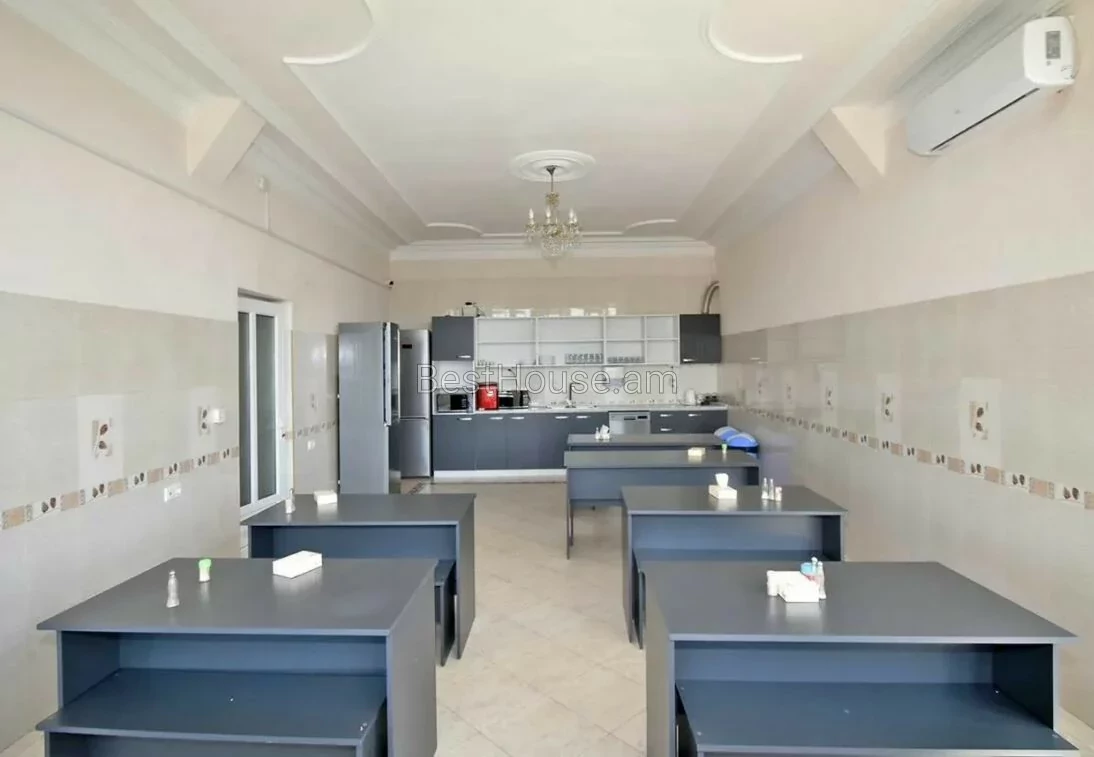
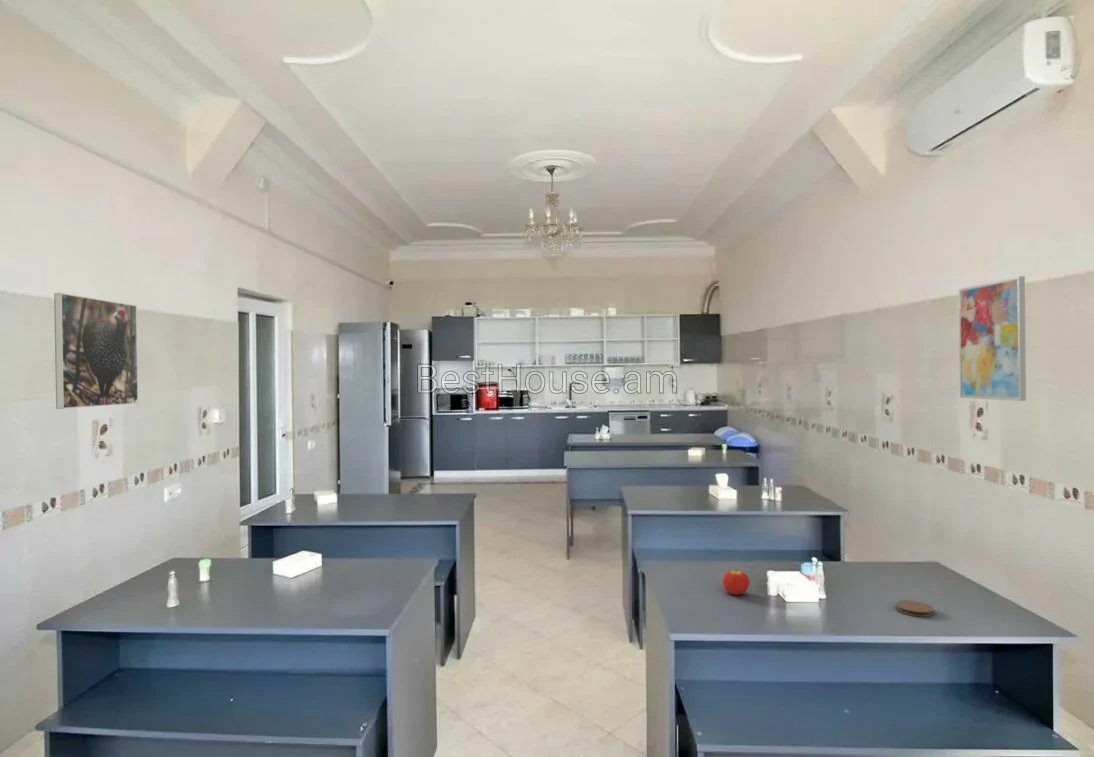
+ fruit [721,570,751,596]
+ wall art [958,275,1027,402]
+ coaster [895,599,935,618]
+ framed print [53,292,139,410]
